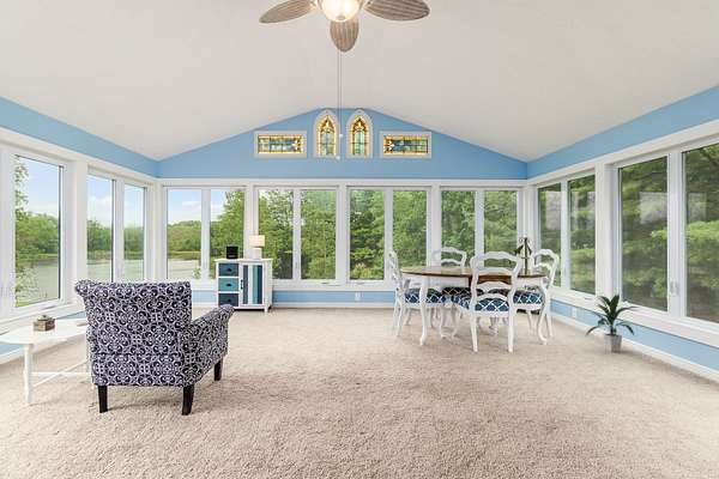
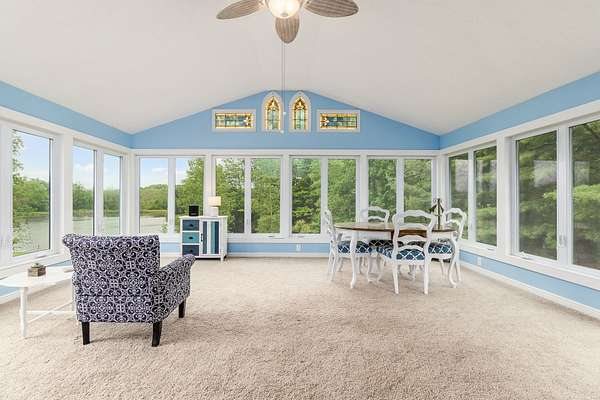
- indoor plant [585,292,641,353]
